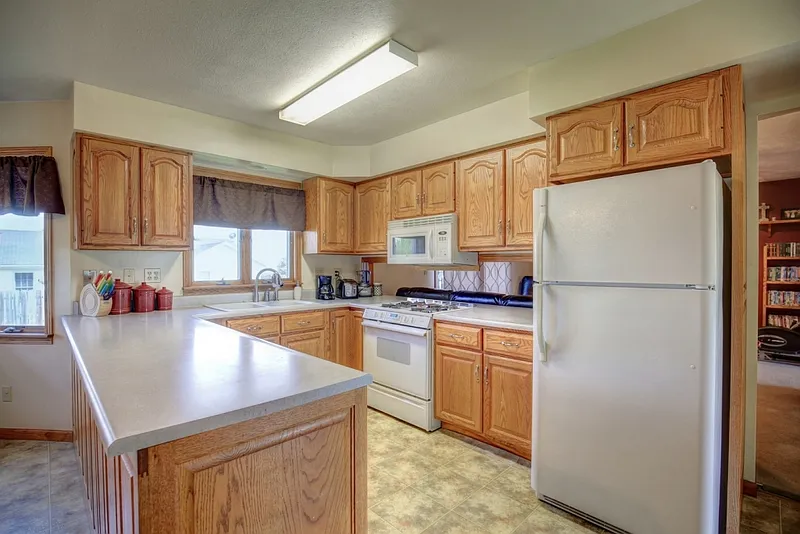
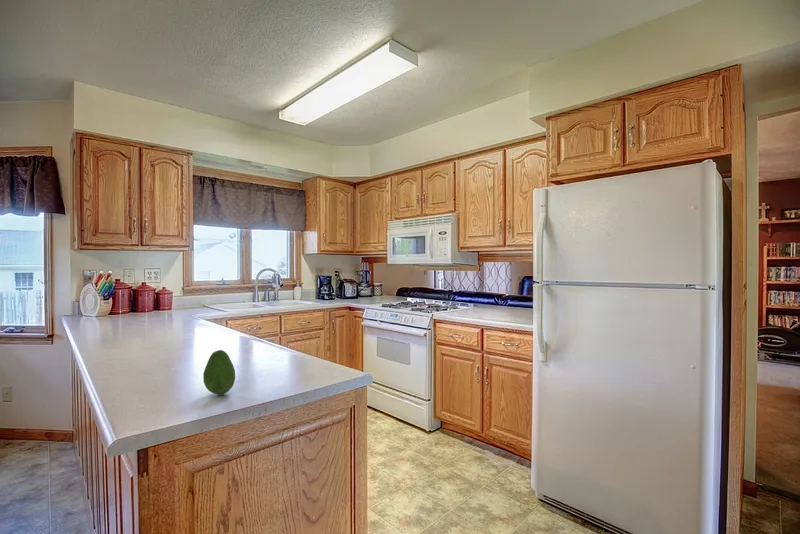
+ fruit [202,349,236,395]
